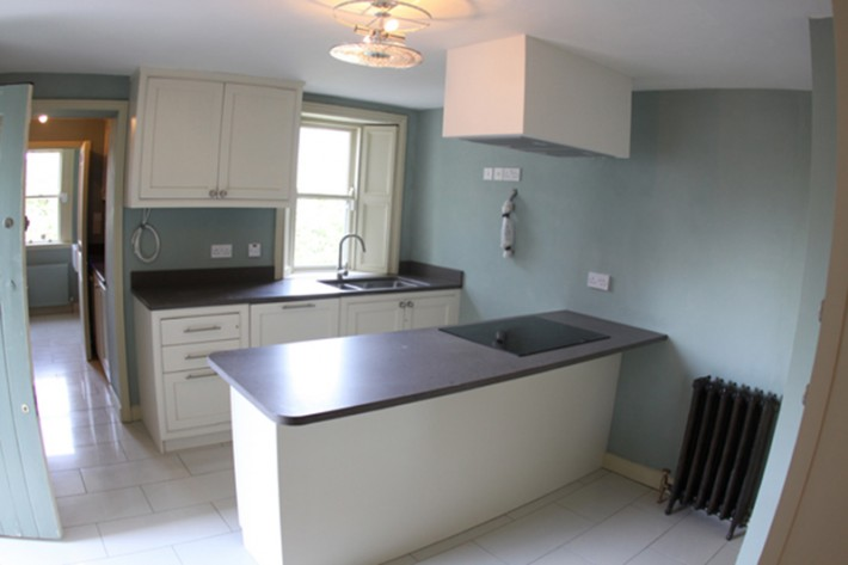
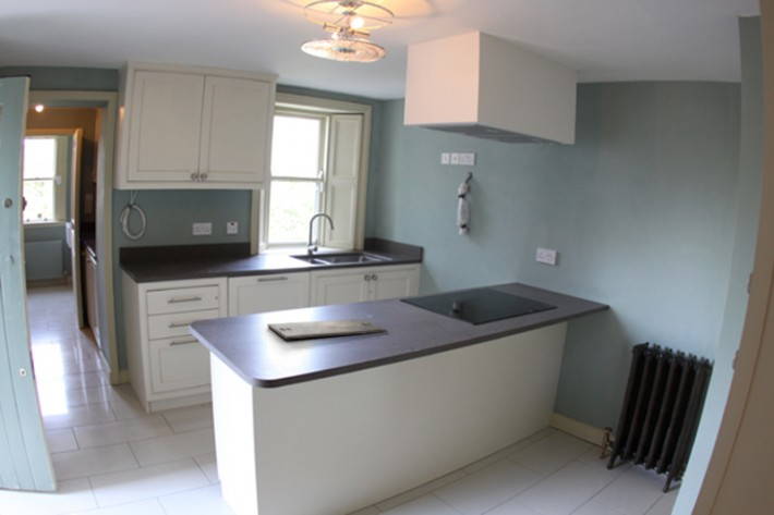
+ cutting board [266,318,388,340]
